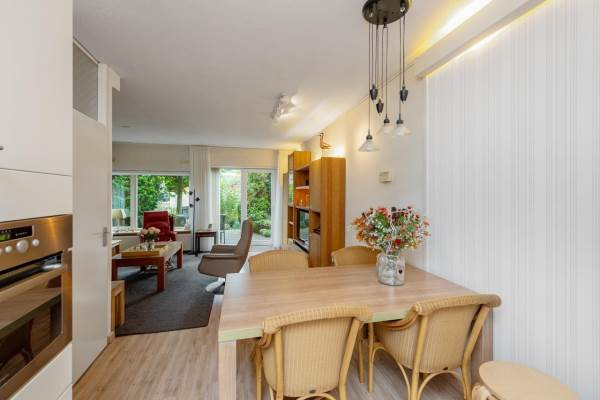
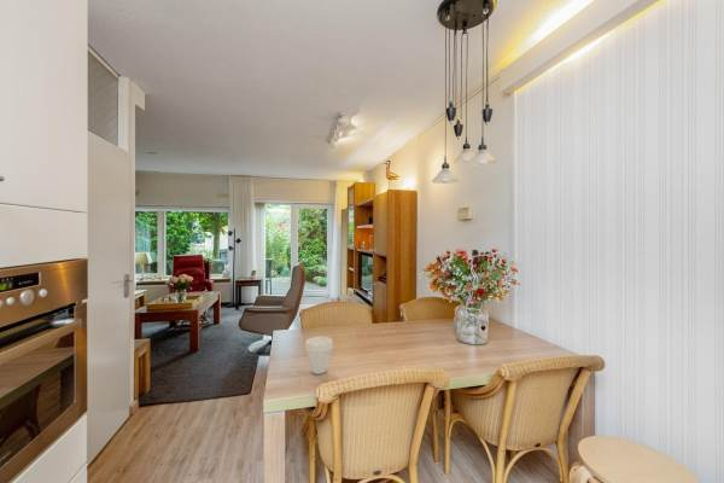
+ cup [304,336,334,376]
